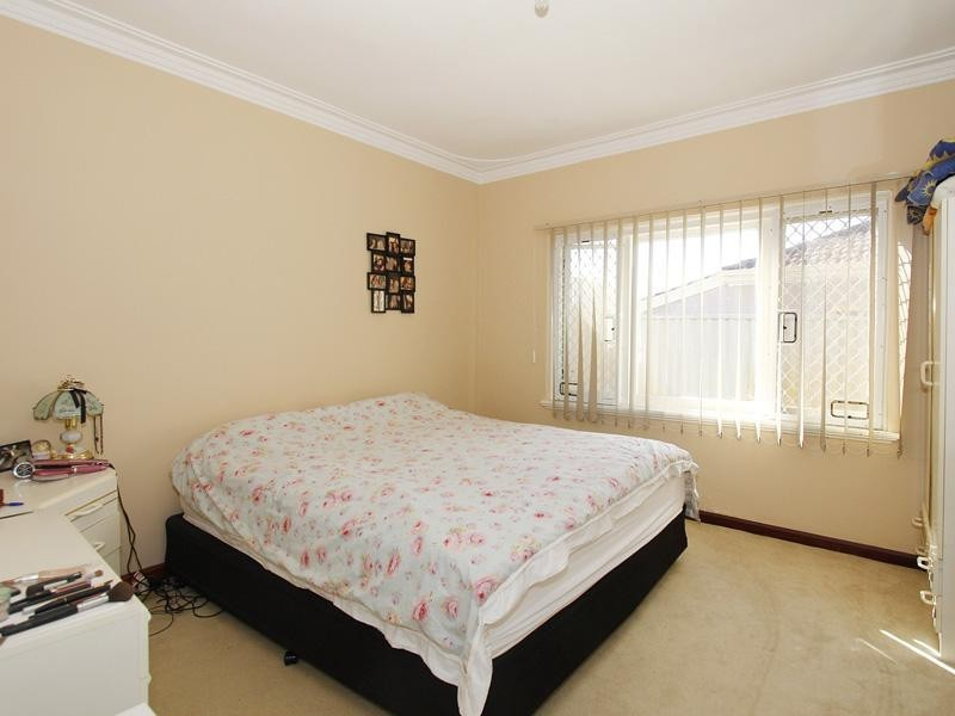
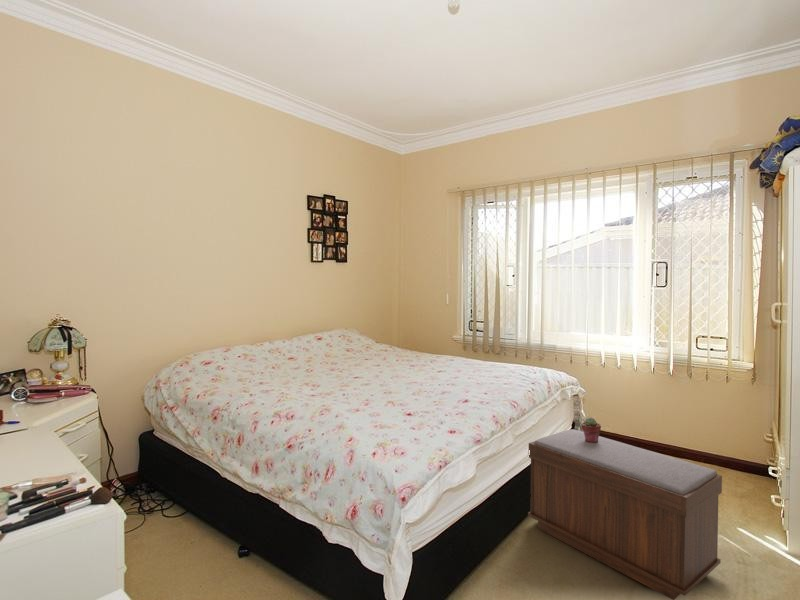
+ potted succulent [580,417,602,443]
+ bench [527,428,723,600]
